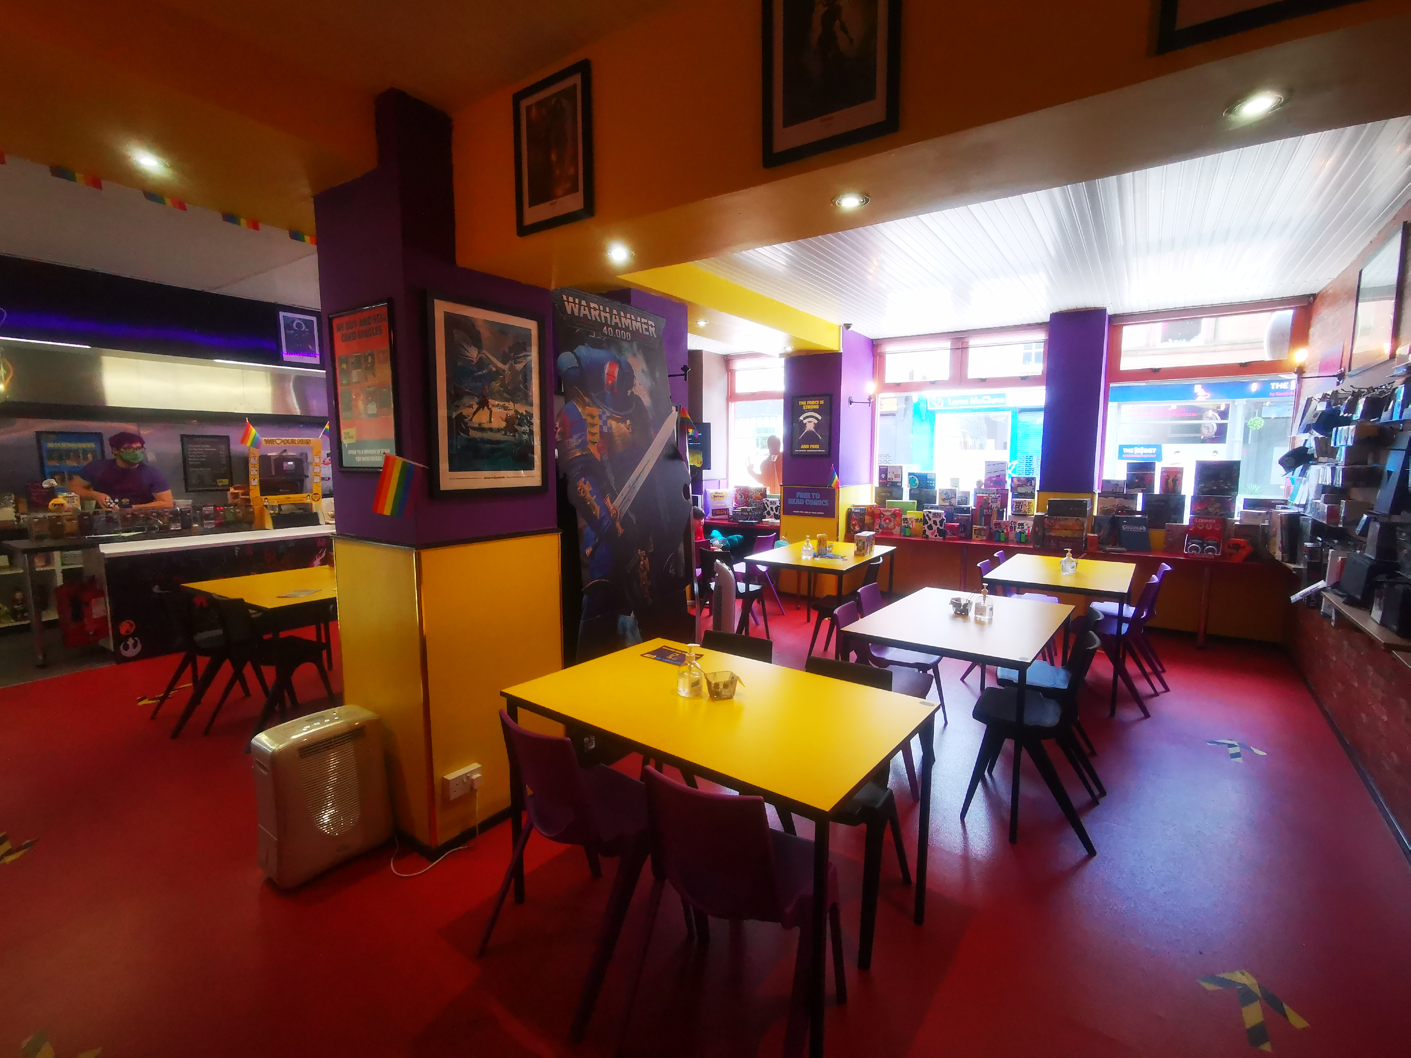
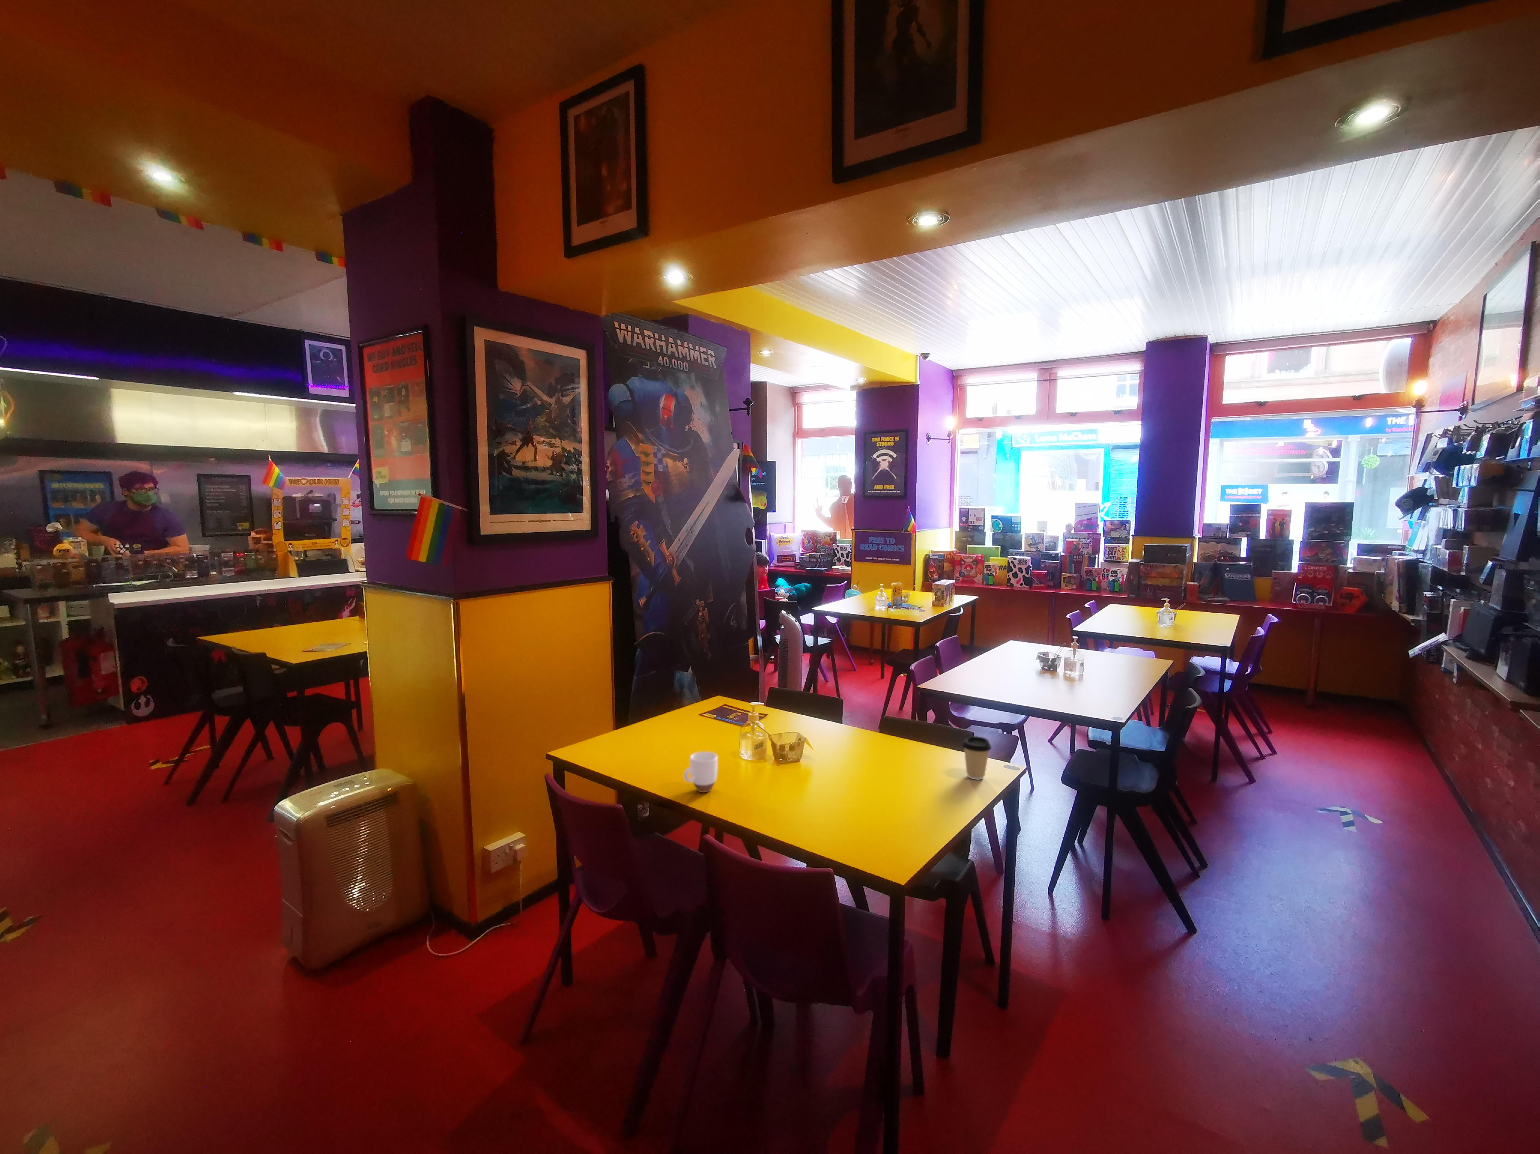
+ coffee cup [962,736,992,781]
+ mug [684,752,718,793]
